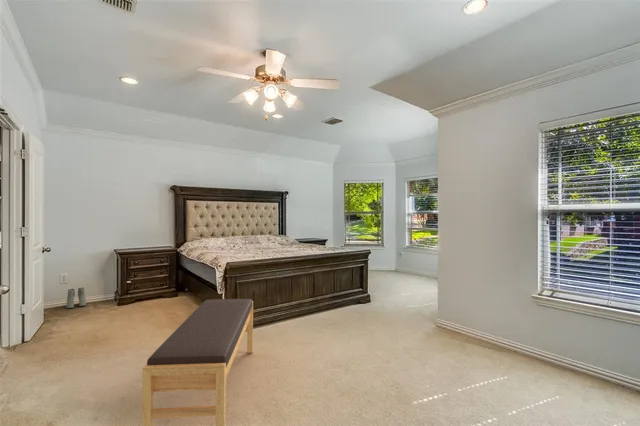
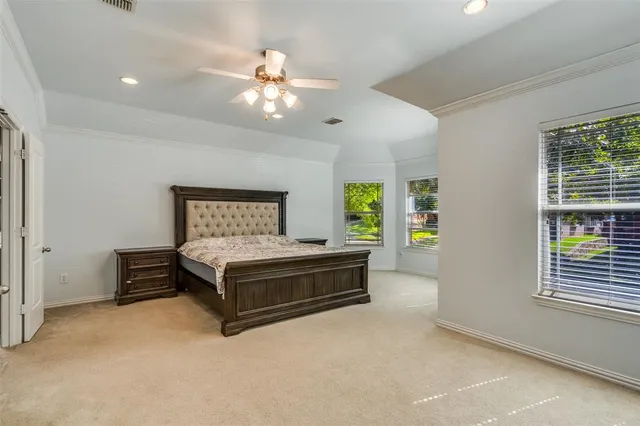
- bench [141,298,254,426]
- boots [65,287,87,309]
